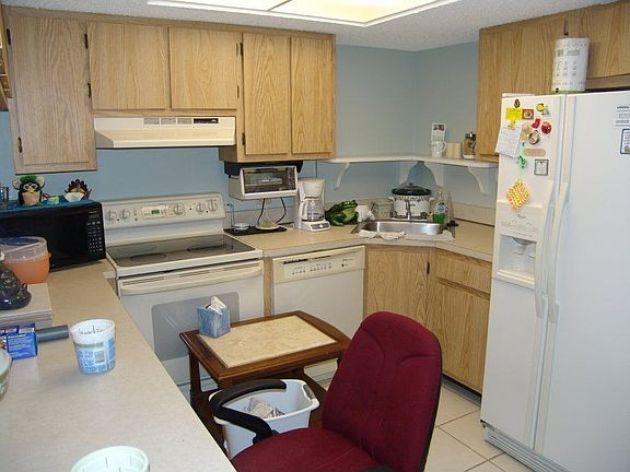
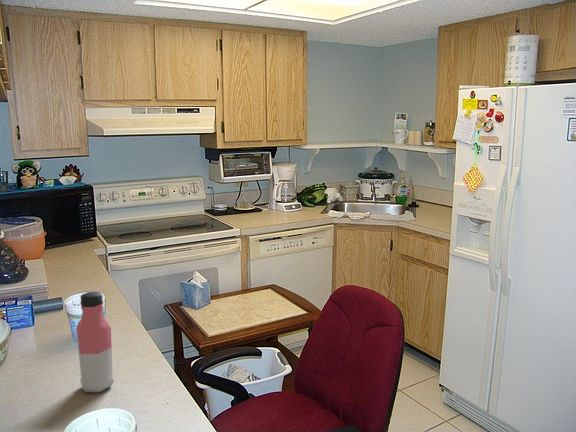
+ water bottle [75,291,115,393]
